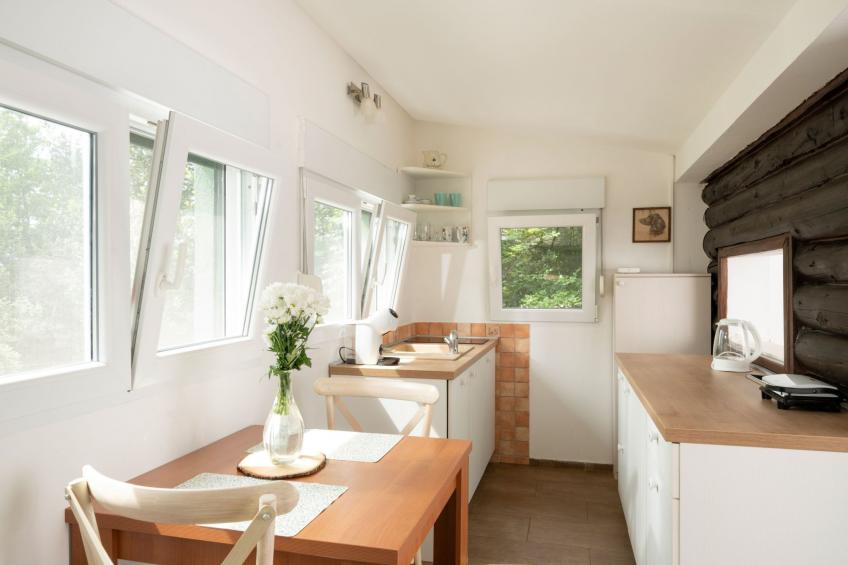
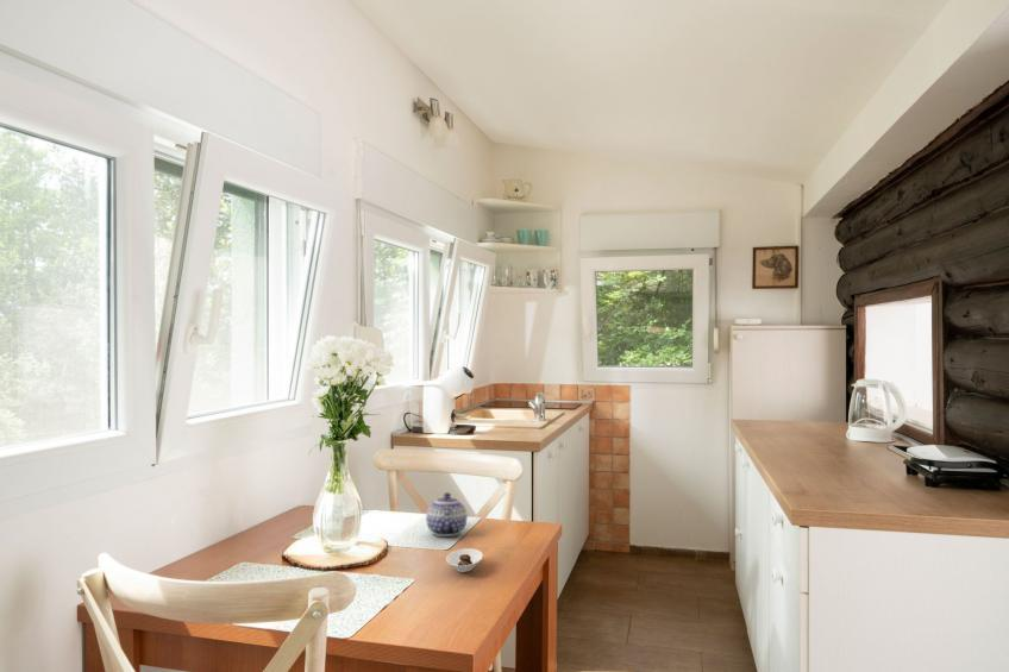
+ saucer [445,547,484,573]
+ teapot [425,491,469,538]
